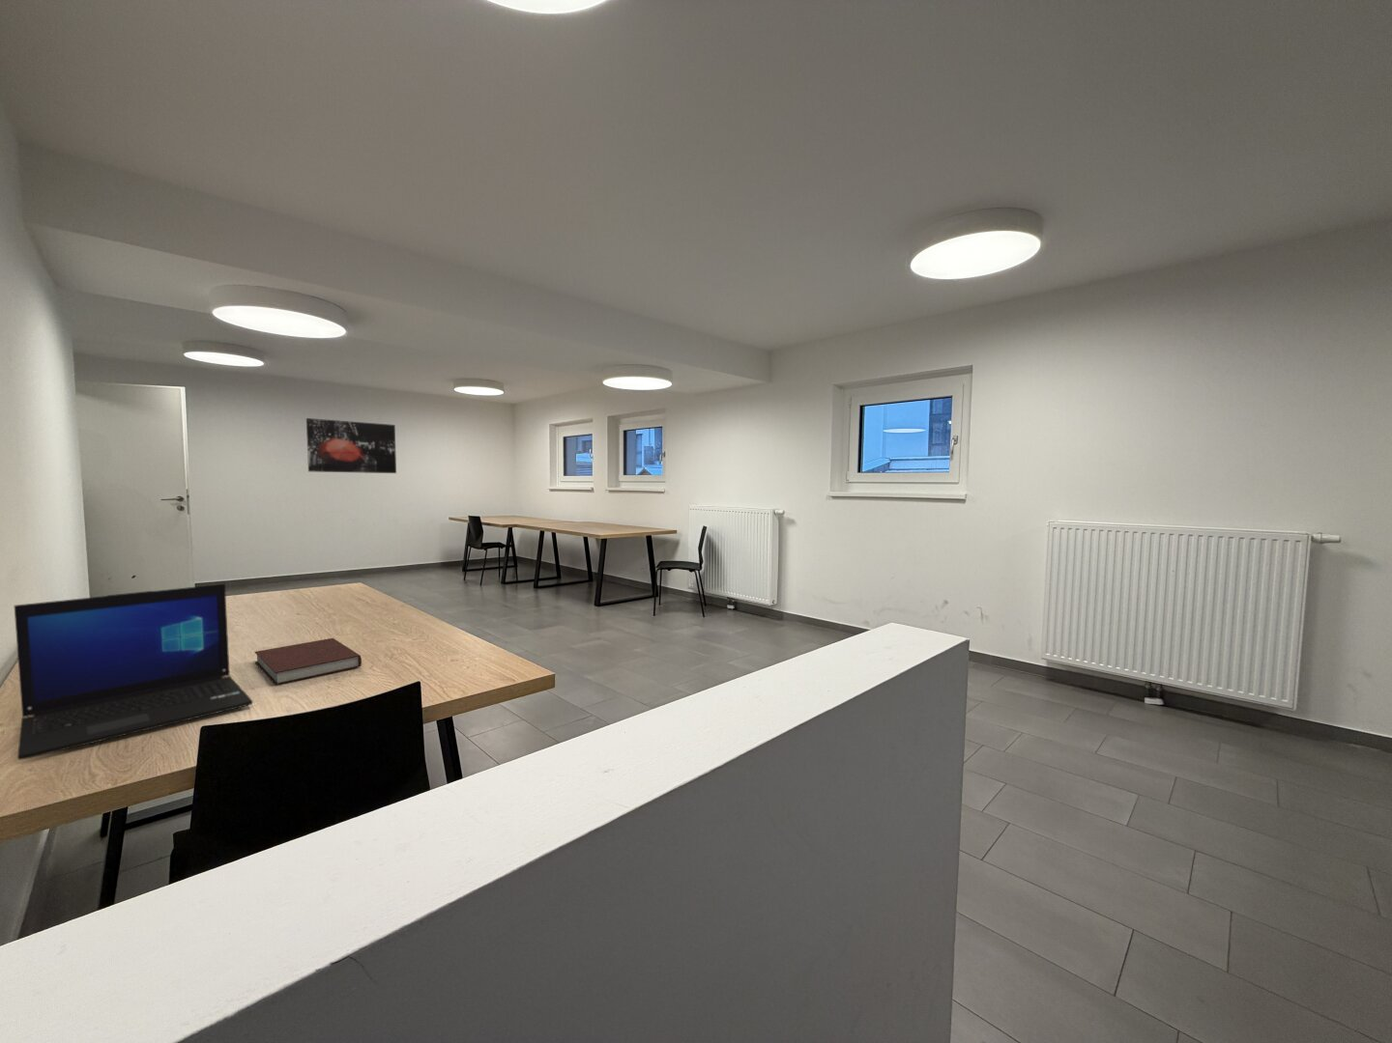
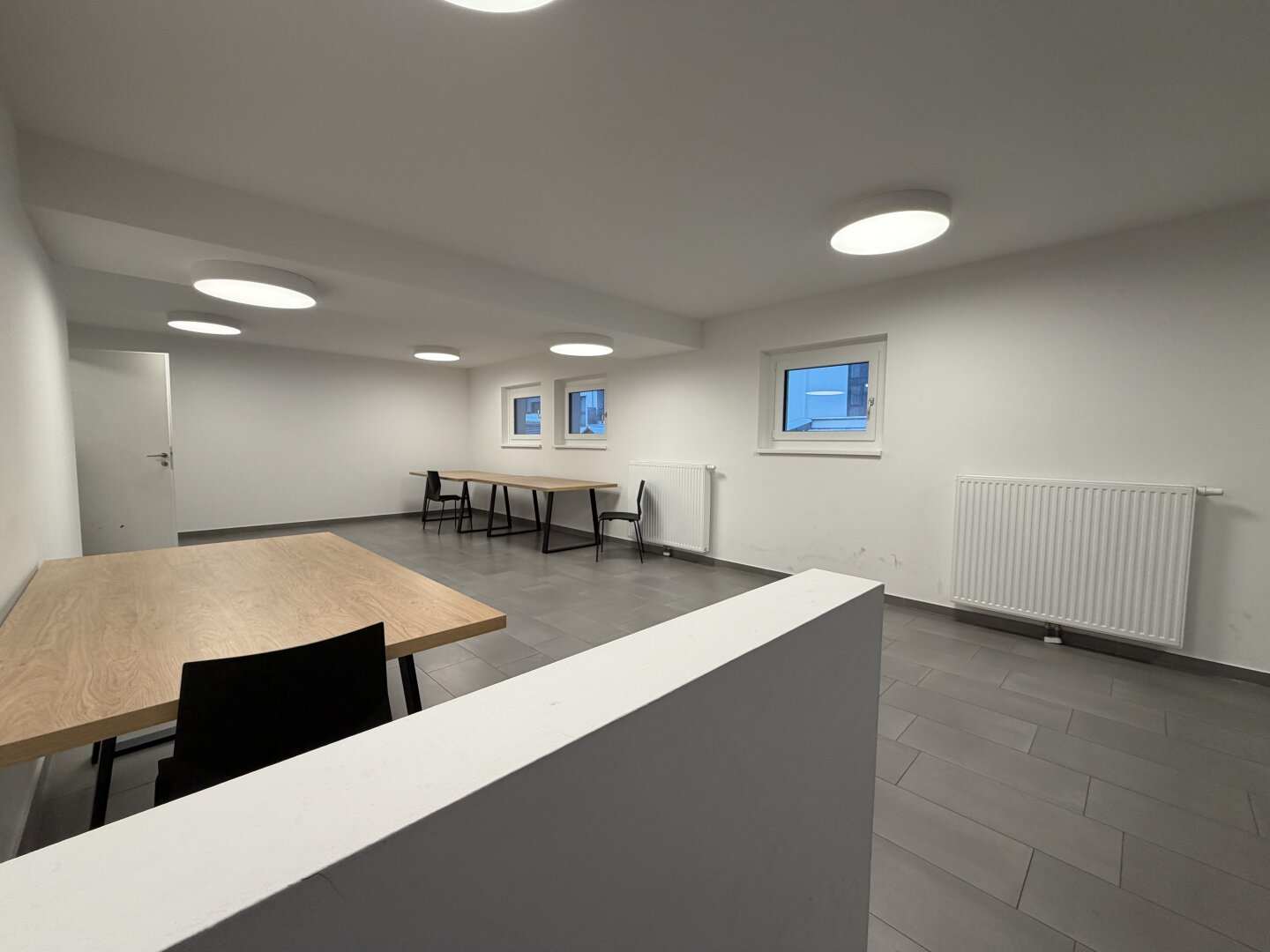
- laptop [13,583,254,761]
- notebook [253,638,363,686]
- wall art [306,417,397,474]
